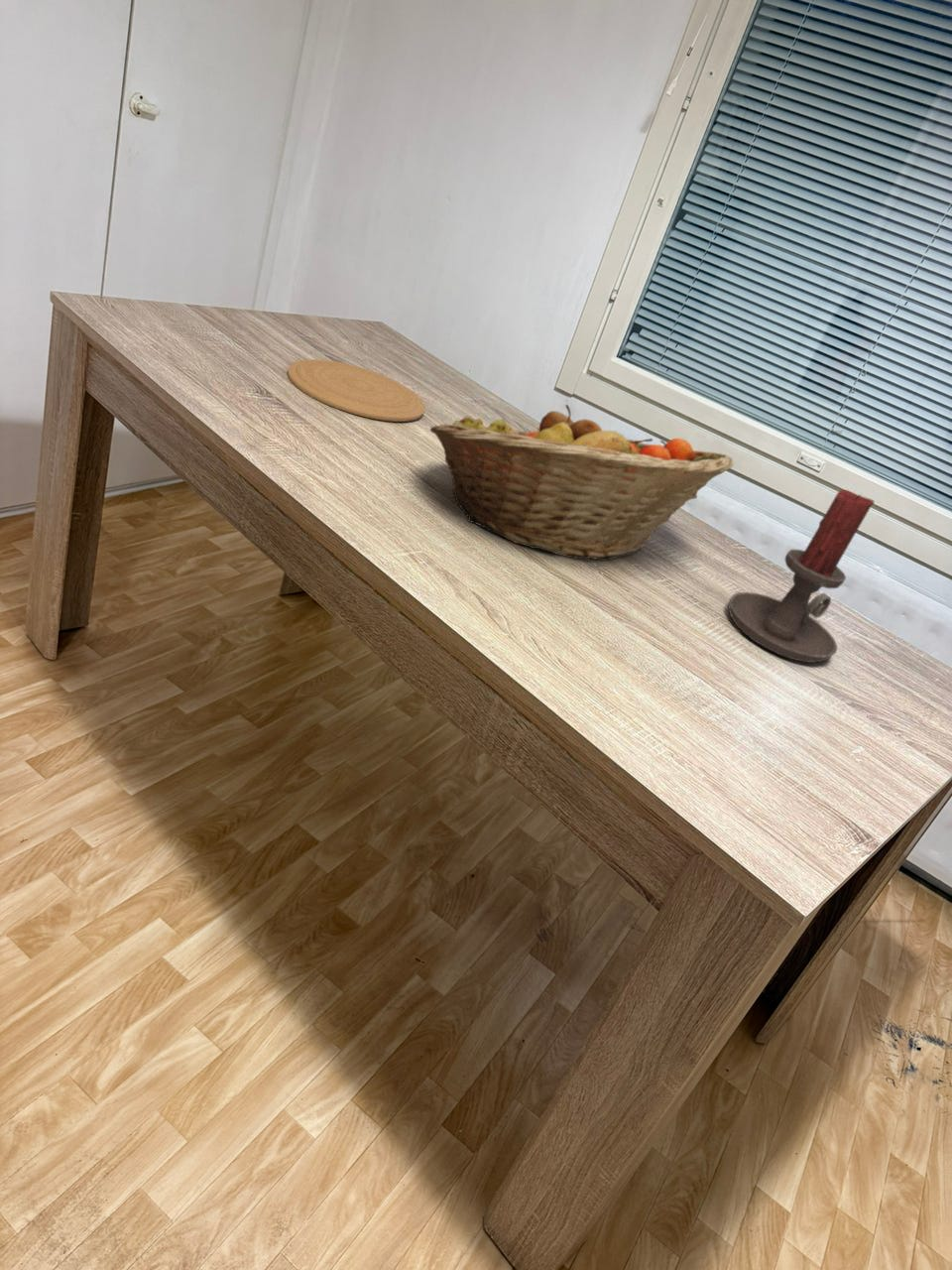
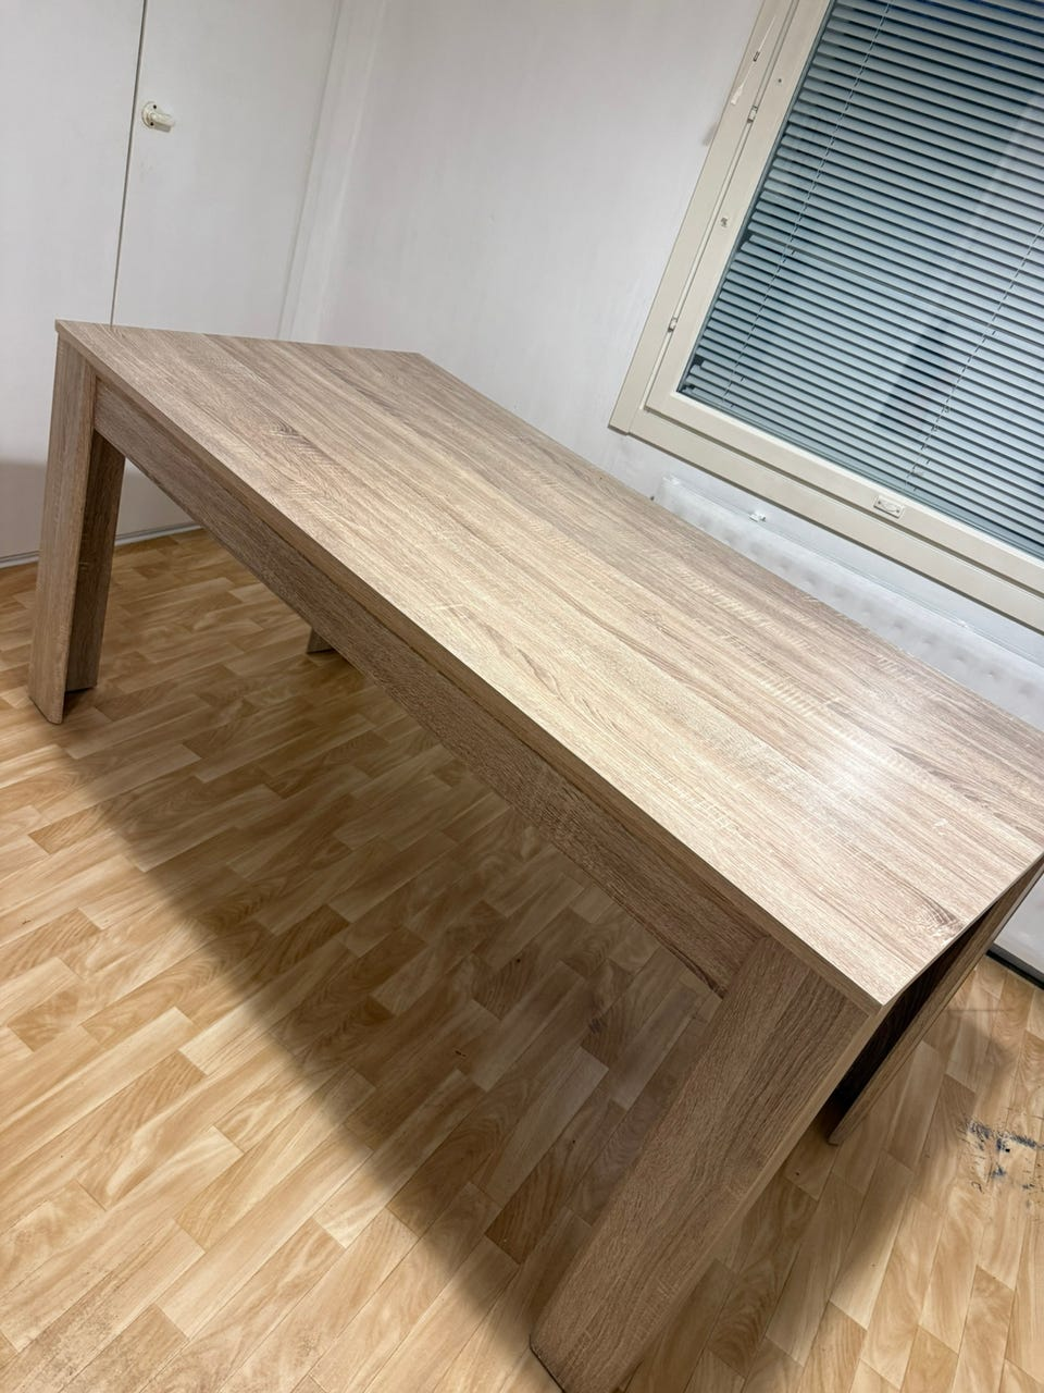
- candle holder [727,488,875,664]
- plate [287,358,425,423]
- fruit basket [429,404,735,562]
